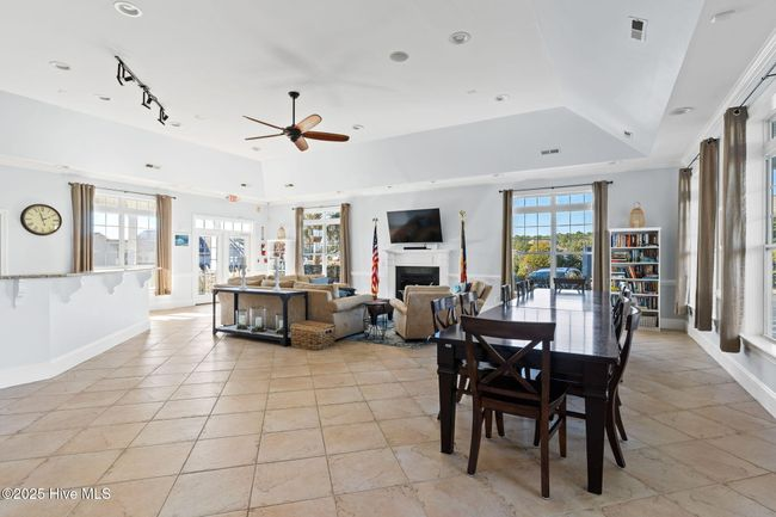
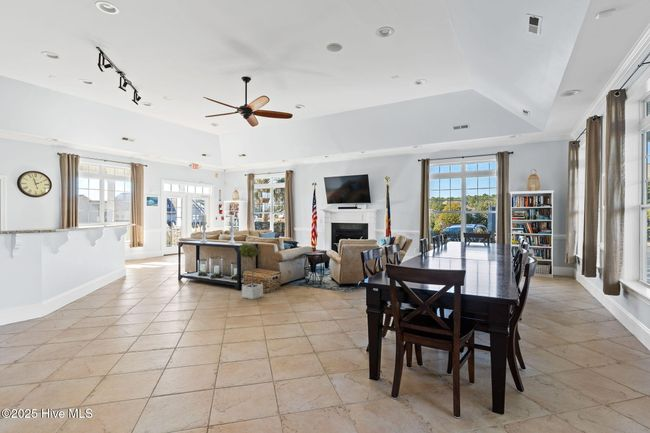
+ potted tree [238,242,264,300]
